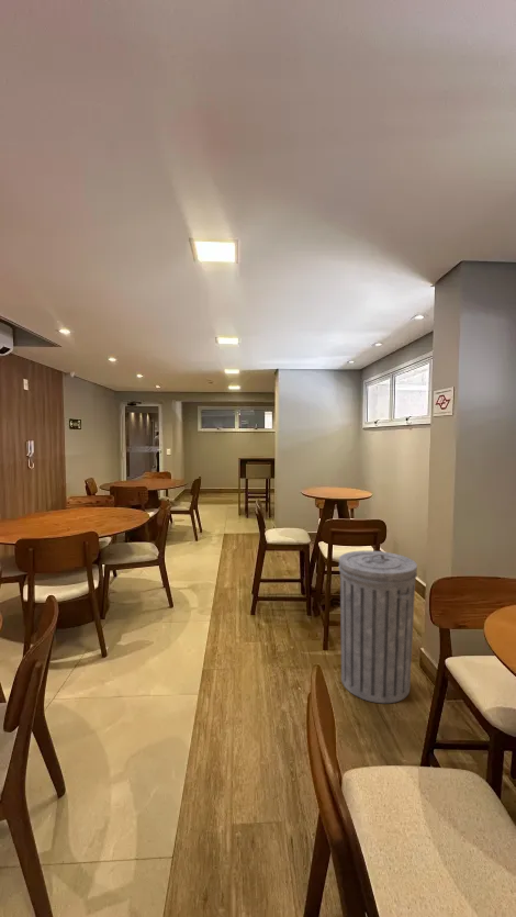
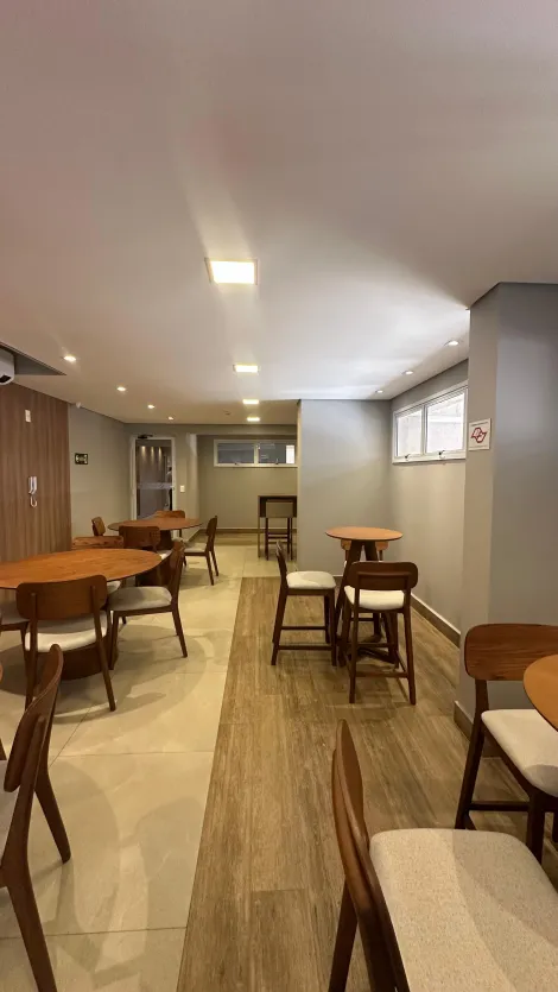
- trash can [338,549,418,704]
